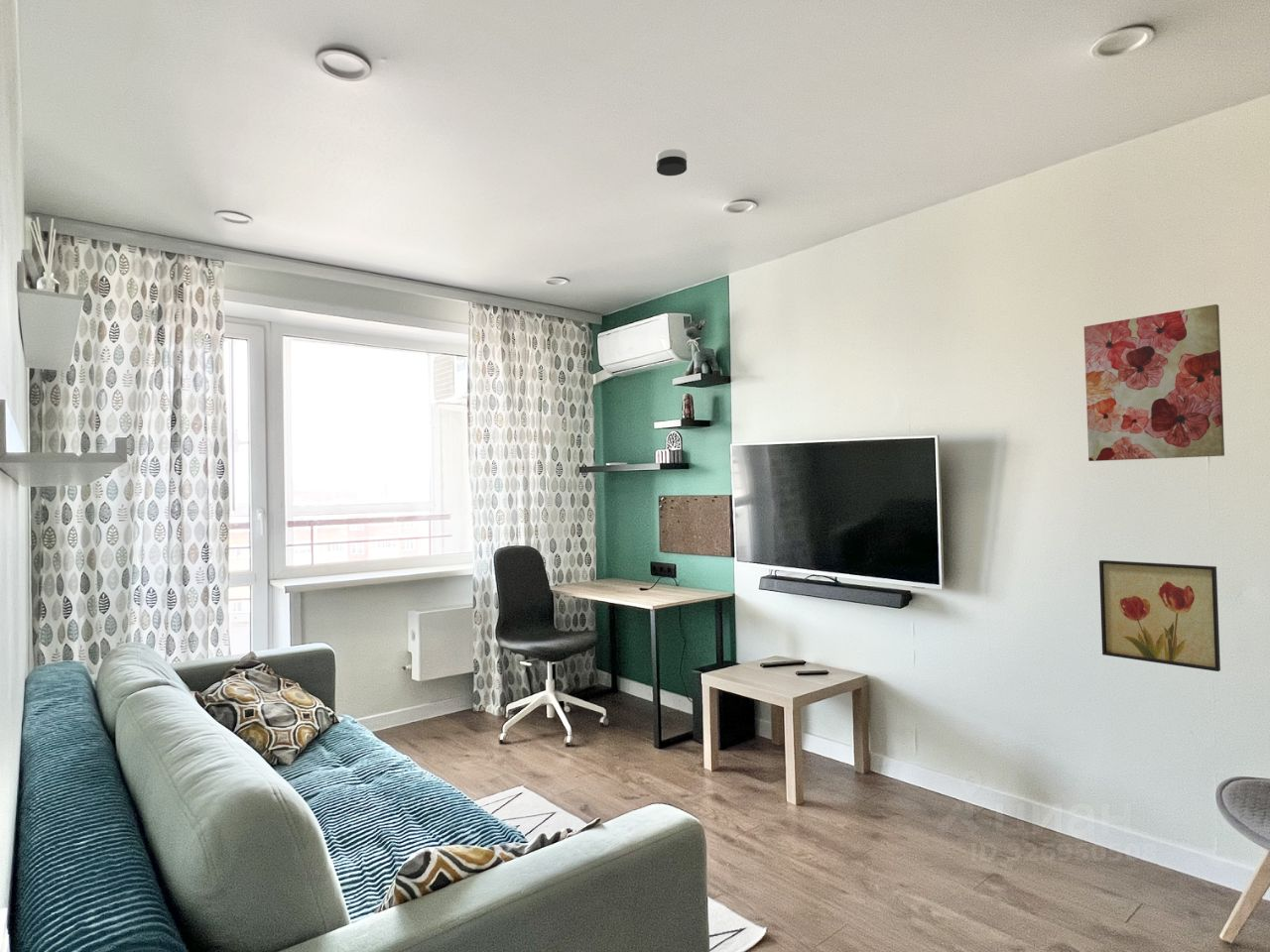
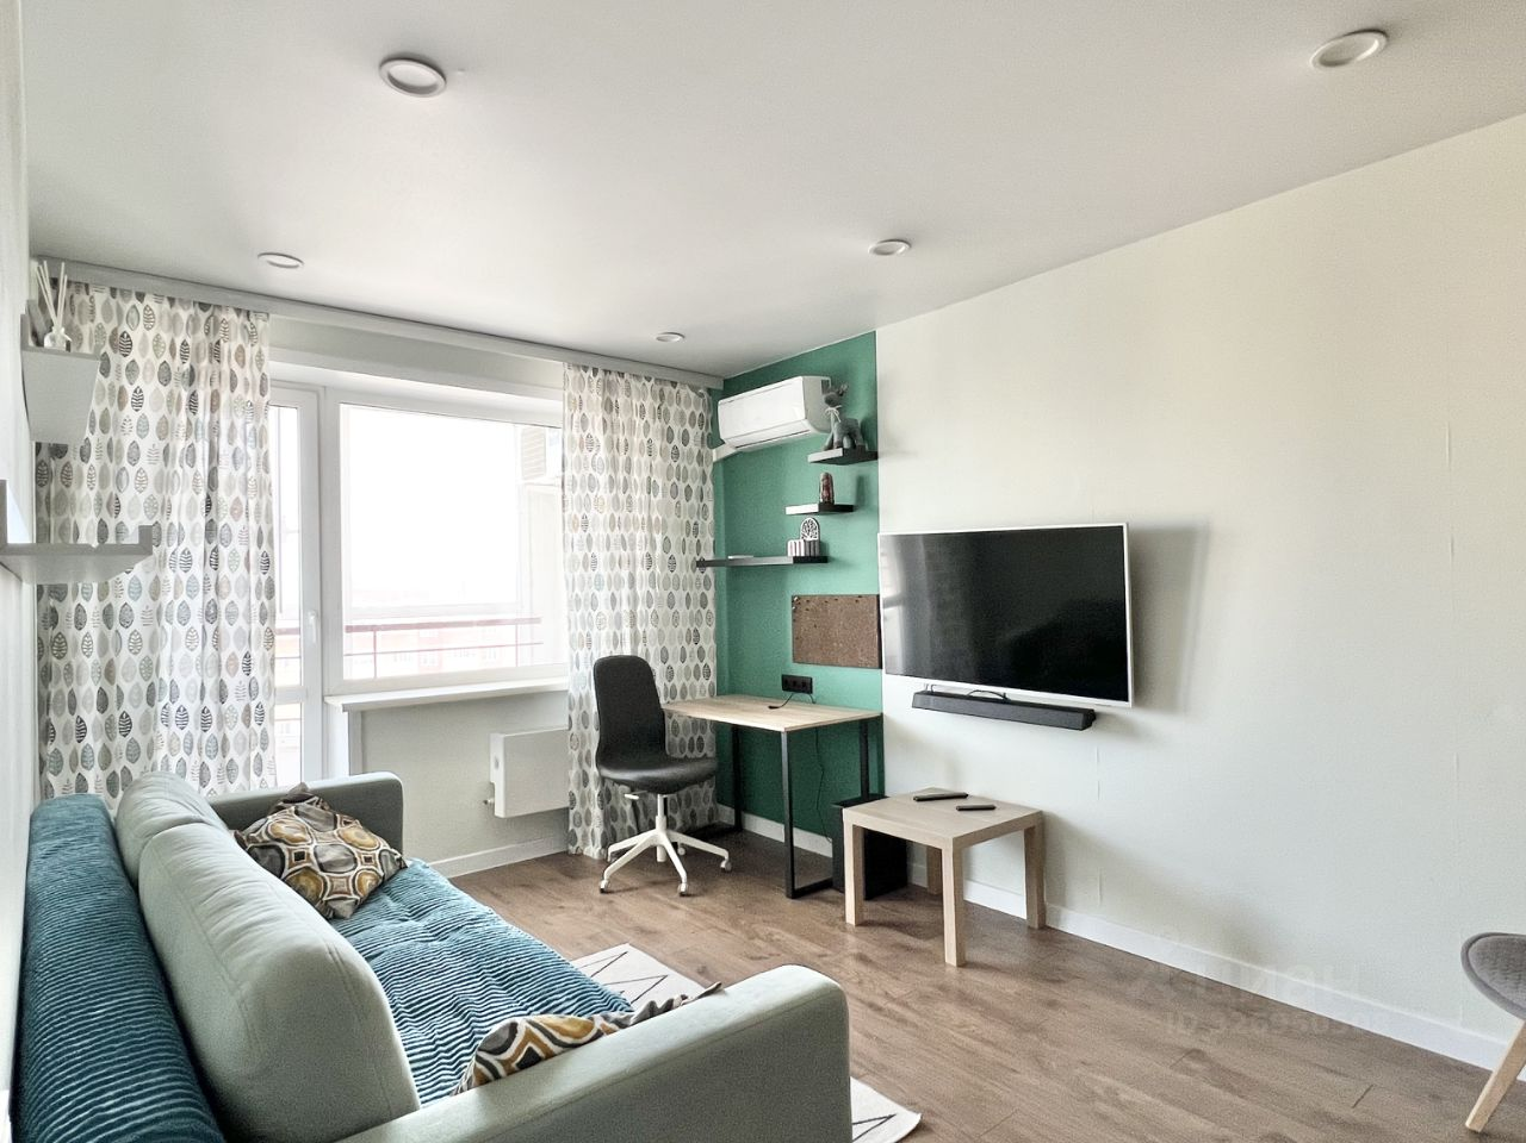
- smoke detector [655,148,688,177]
- wall art [1082,303,1225,462]
- wall art [1098,559,1221,672]
